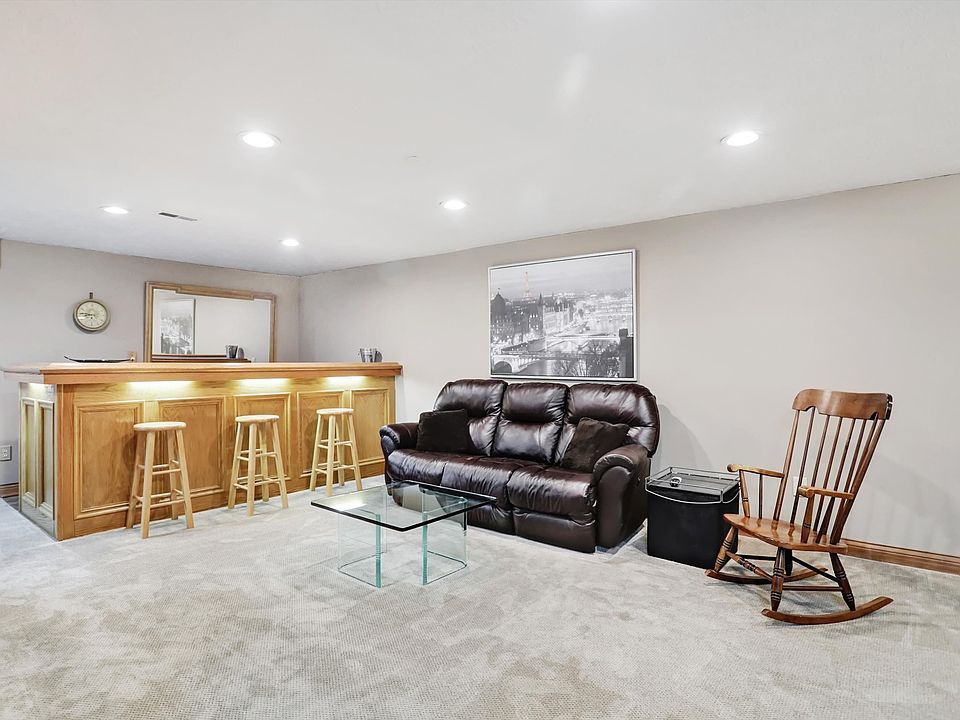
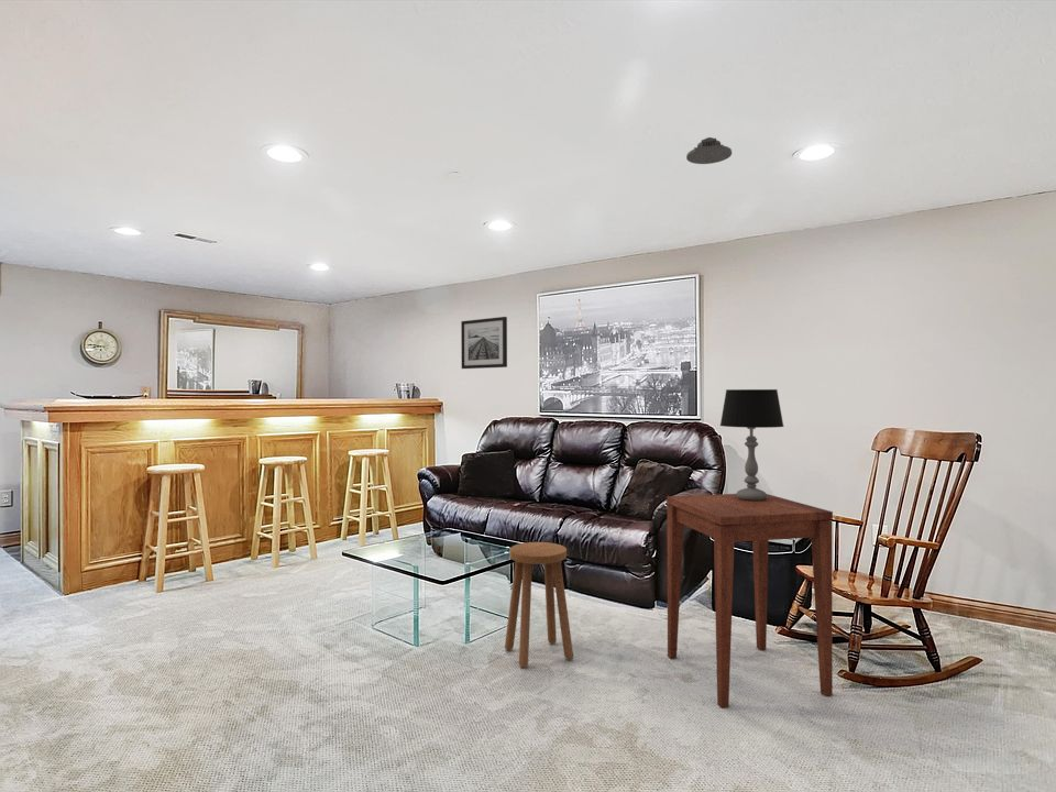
+ table lamp [719,388,784,501]
+ stool [504,541,574,669]
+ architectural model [685,136,733,165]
+ side table [666,493,834,710]
+ wall art [460,316,508,370]
